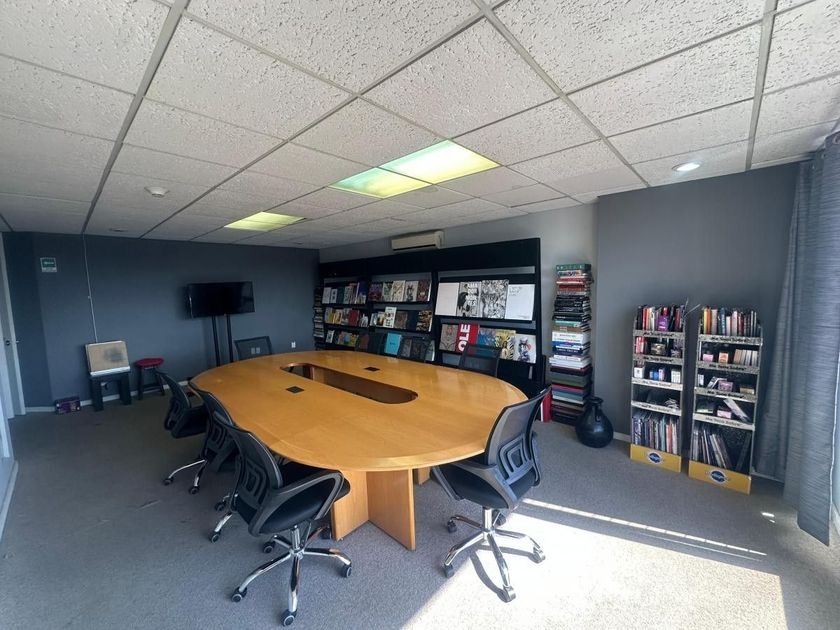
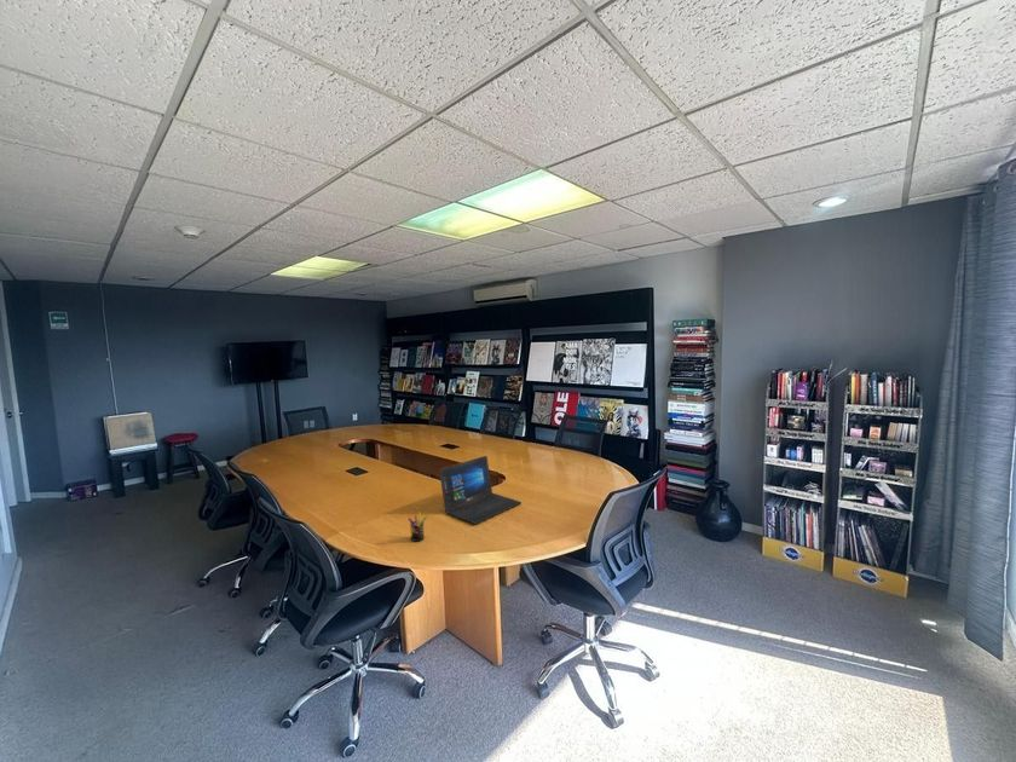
+ laptop [438,455,523,525]
+ pen holder [406,510,428,543]
